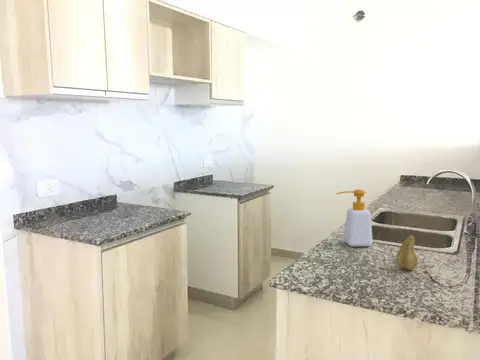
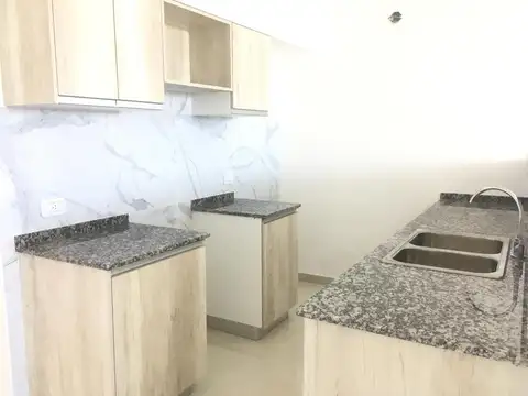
- soap bottle [336,188,373,247]
- fruit [395,234,419,271]
